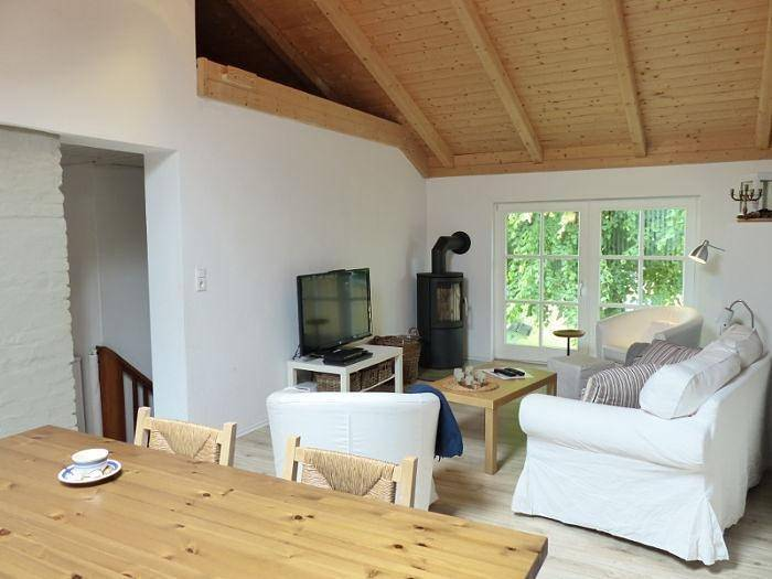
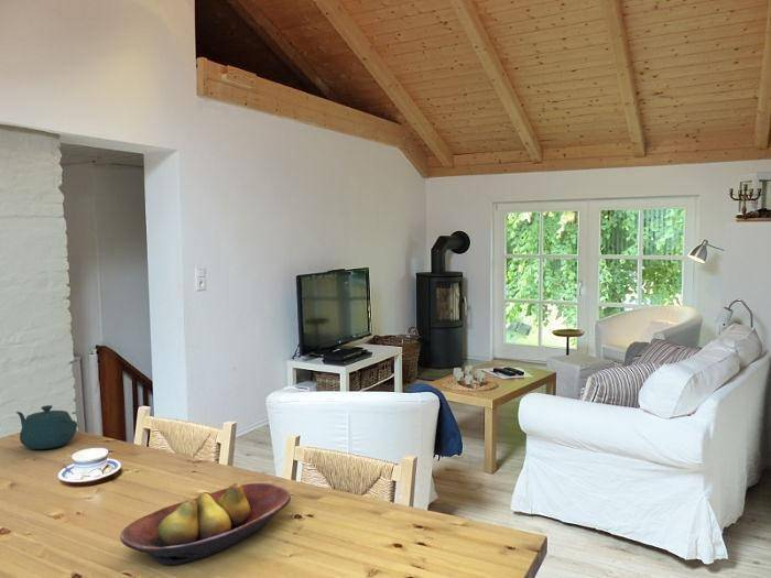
+ teapot [14,404,78,450]
+ fruit bowl [119,482,292,566]
